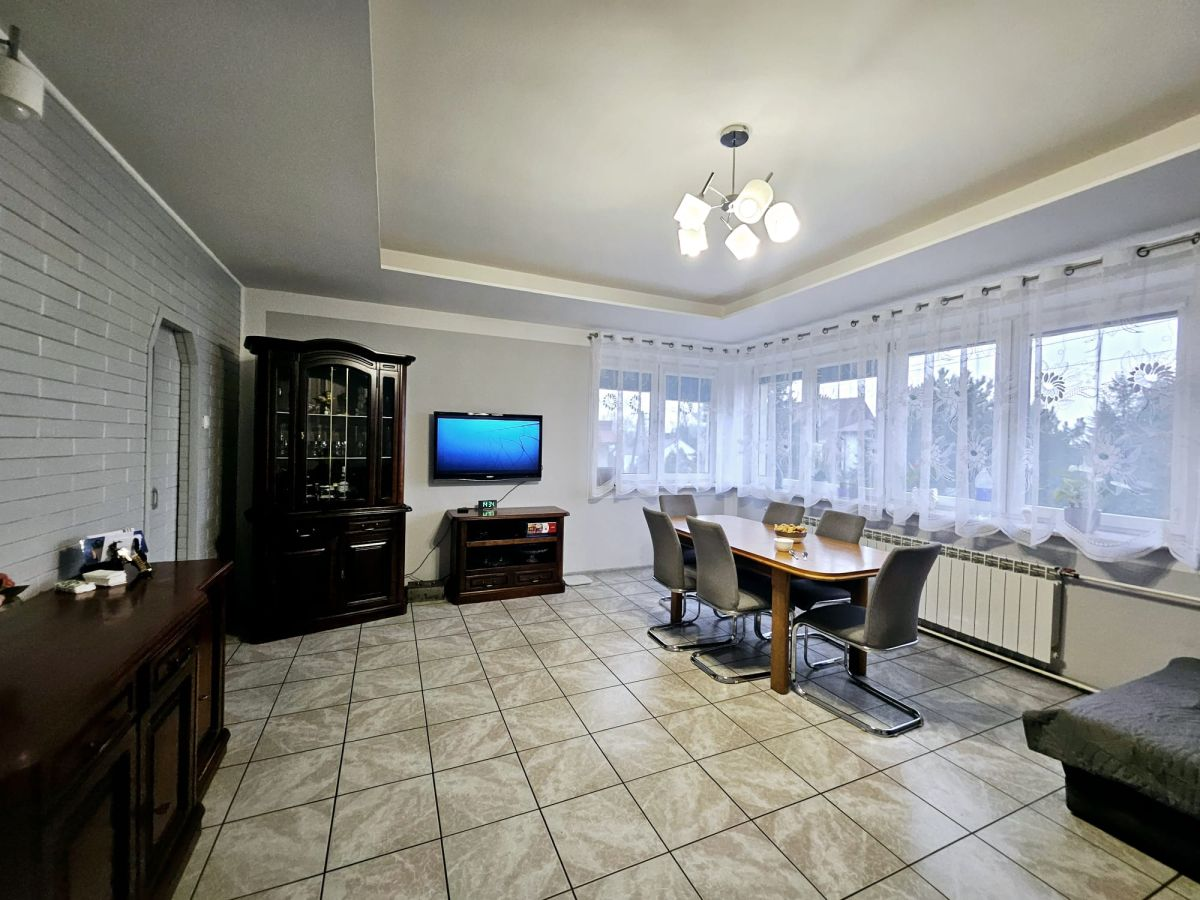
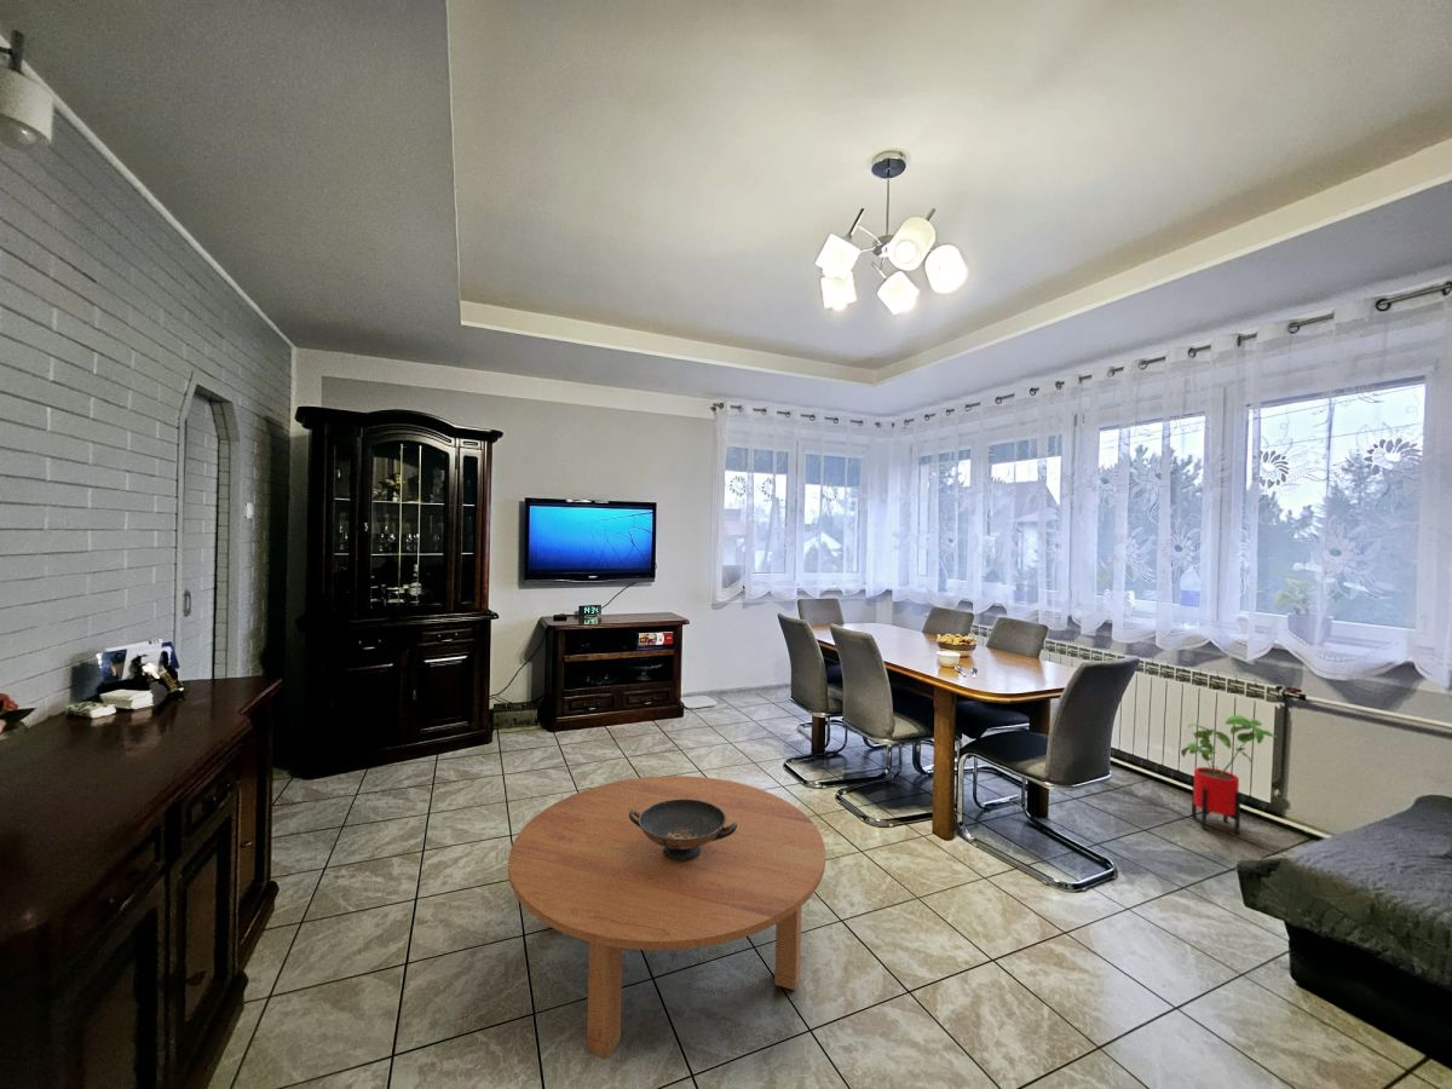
+ decorative bowl [629,799,737,862]
+ coffee table [507,774,826,1059]
+ house plant [1180,714,1278,835]
